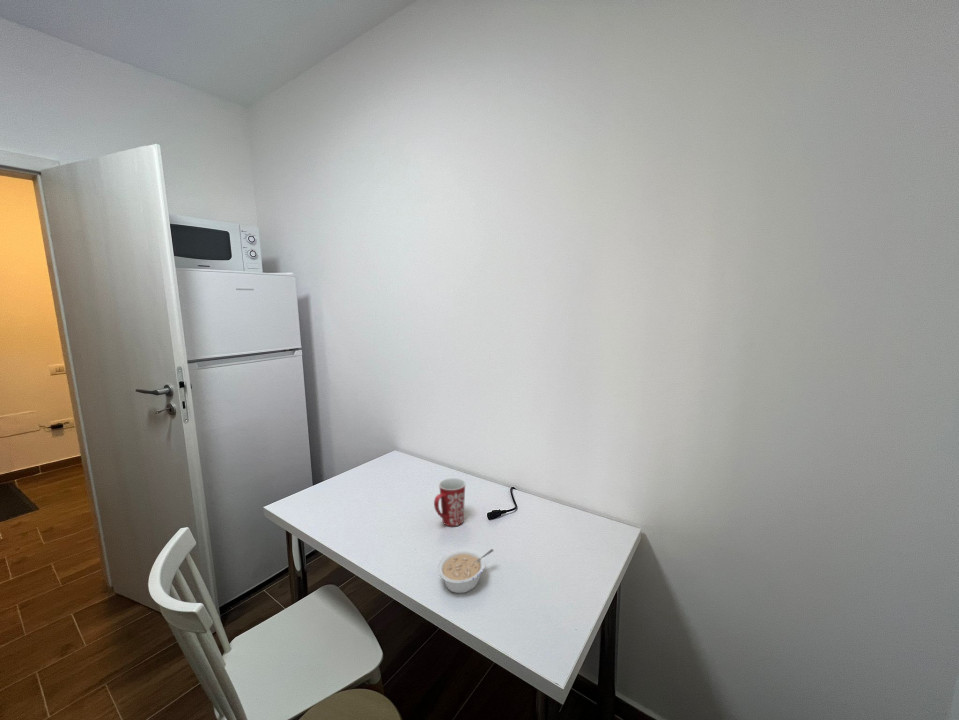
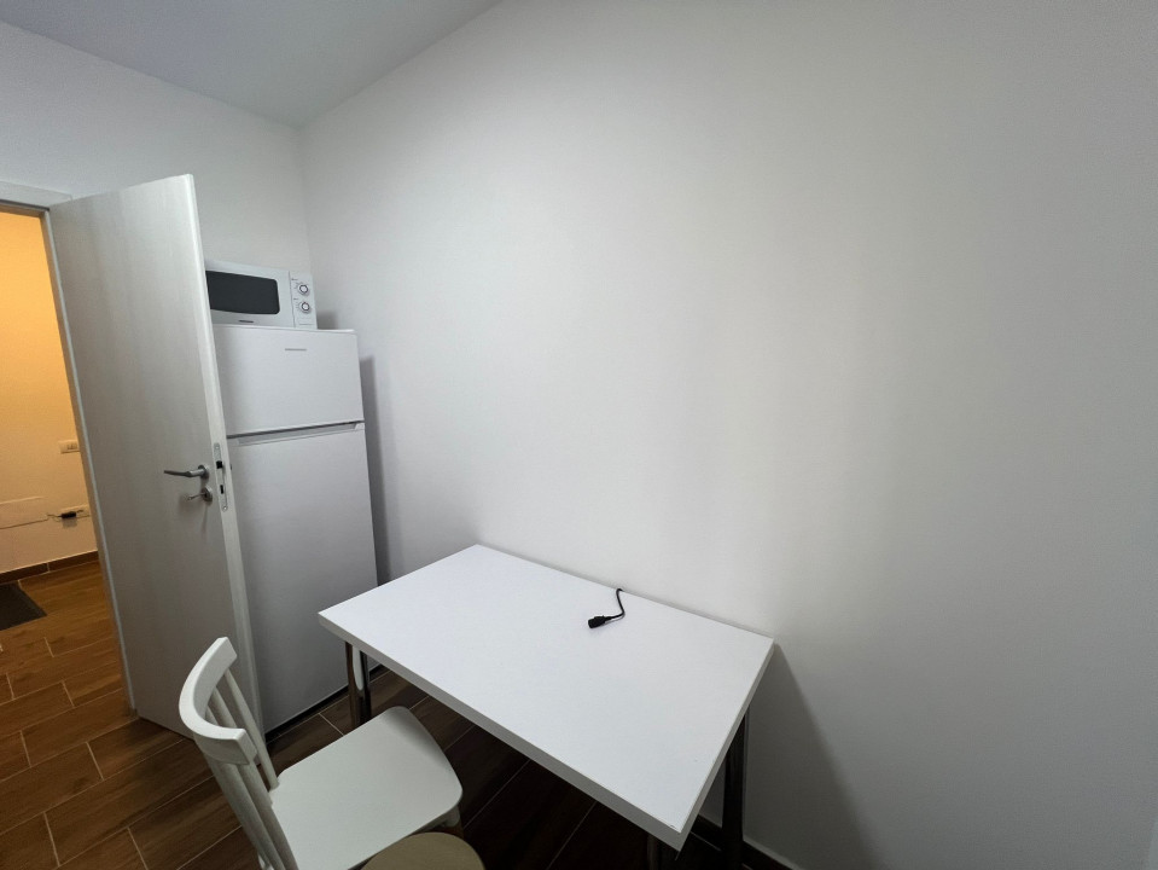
- legume [437,547,495,594]
- mug [433,477,467,527]
